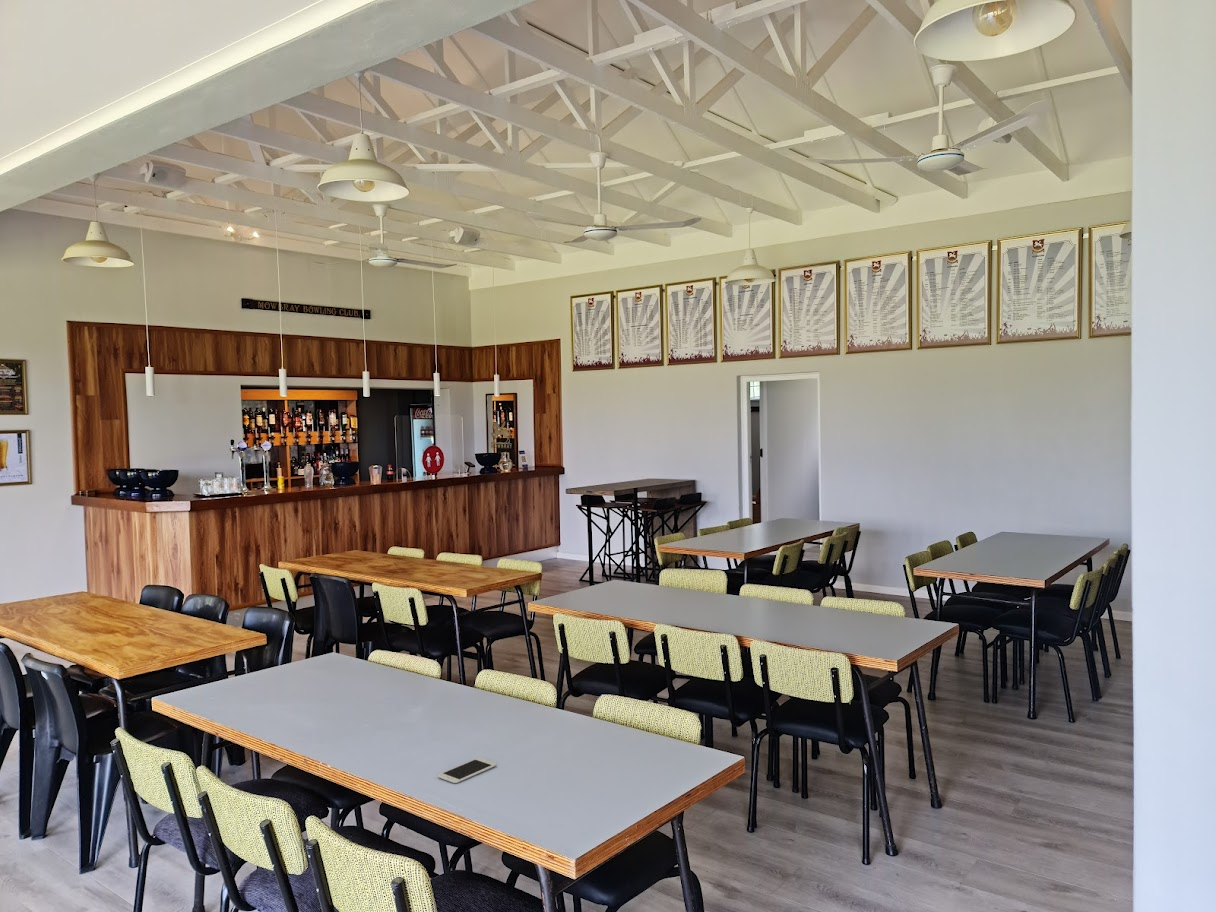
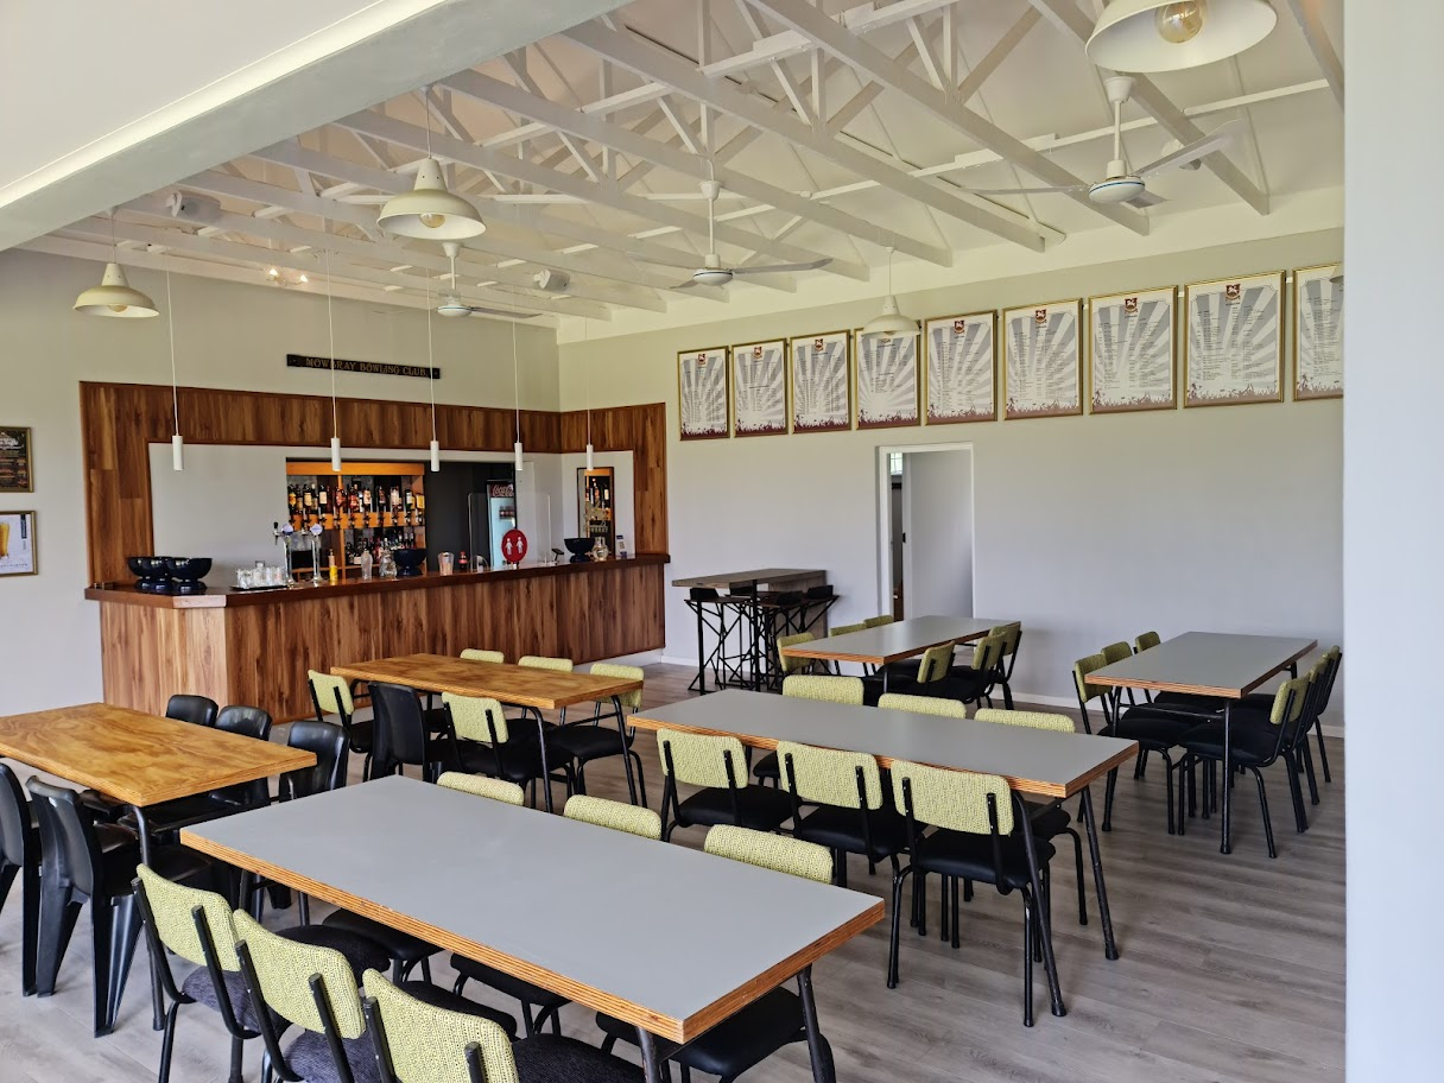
- smartphone [437,757,497,784]
